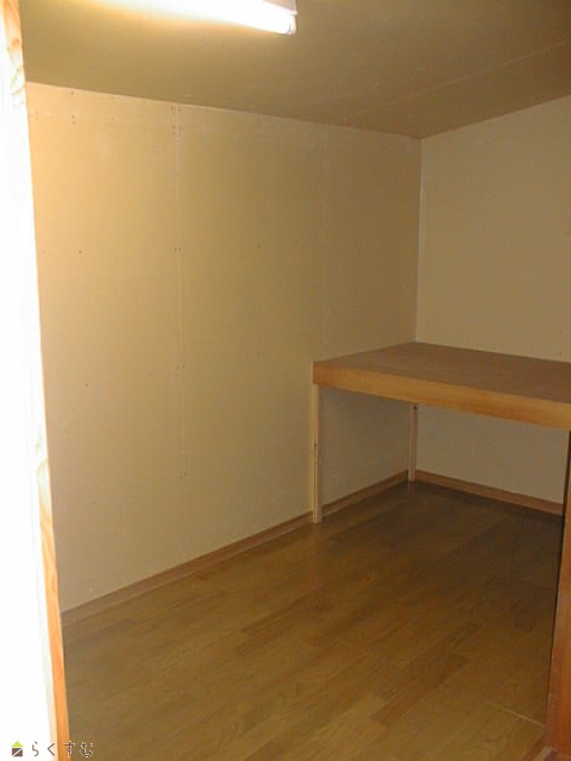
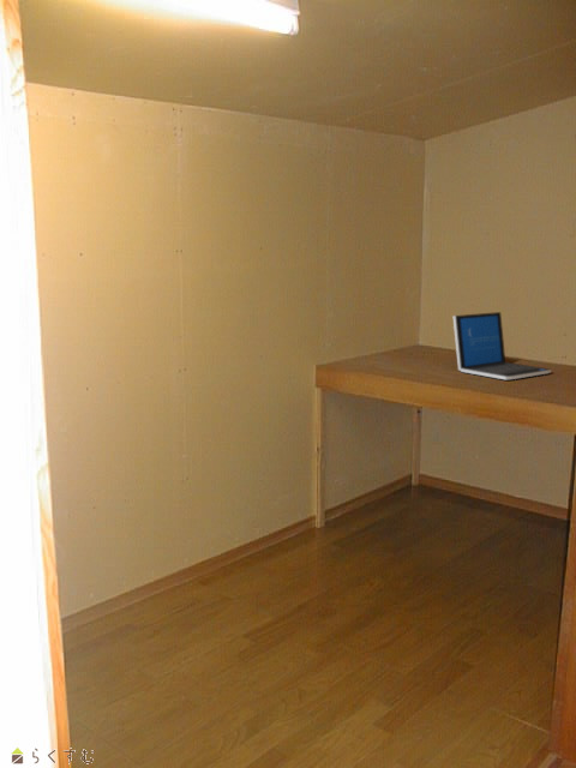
+ laptop [451,311,552,380]
